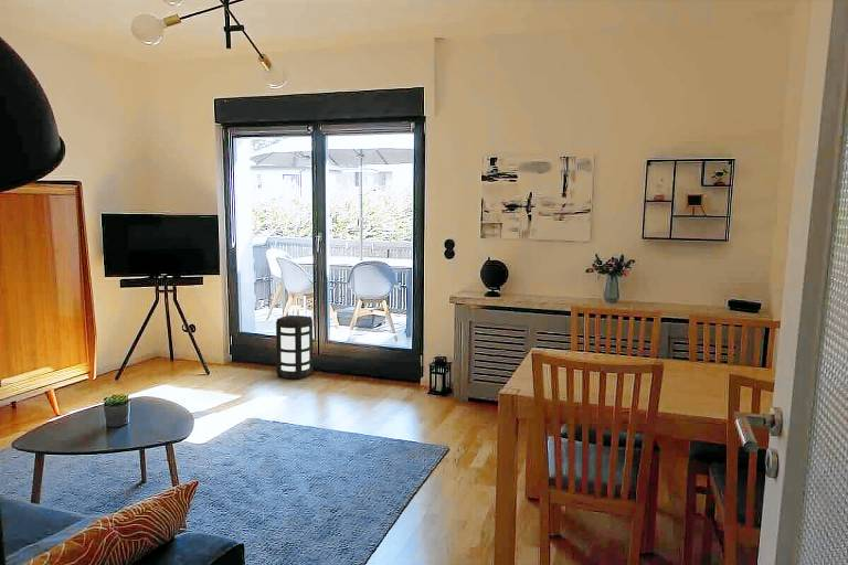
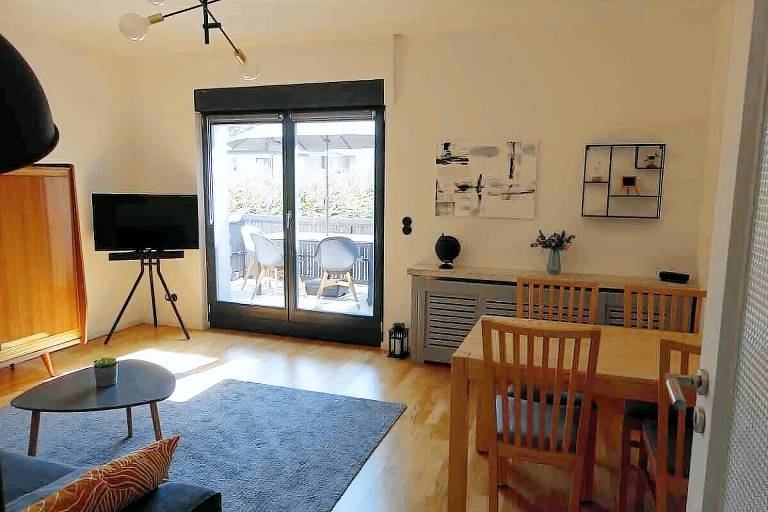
- lantern [275,315,314,381]
